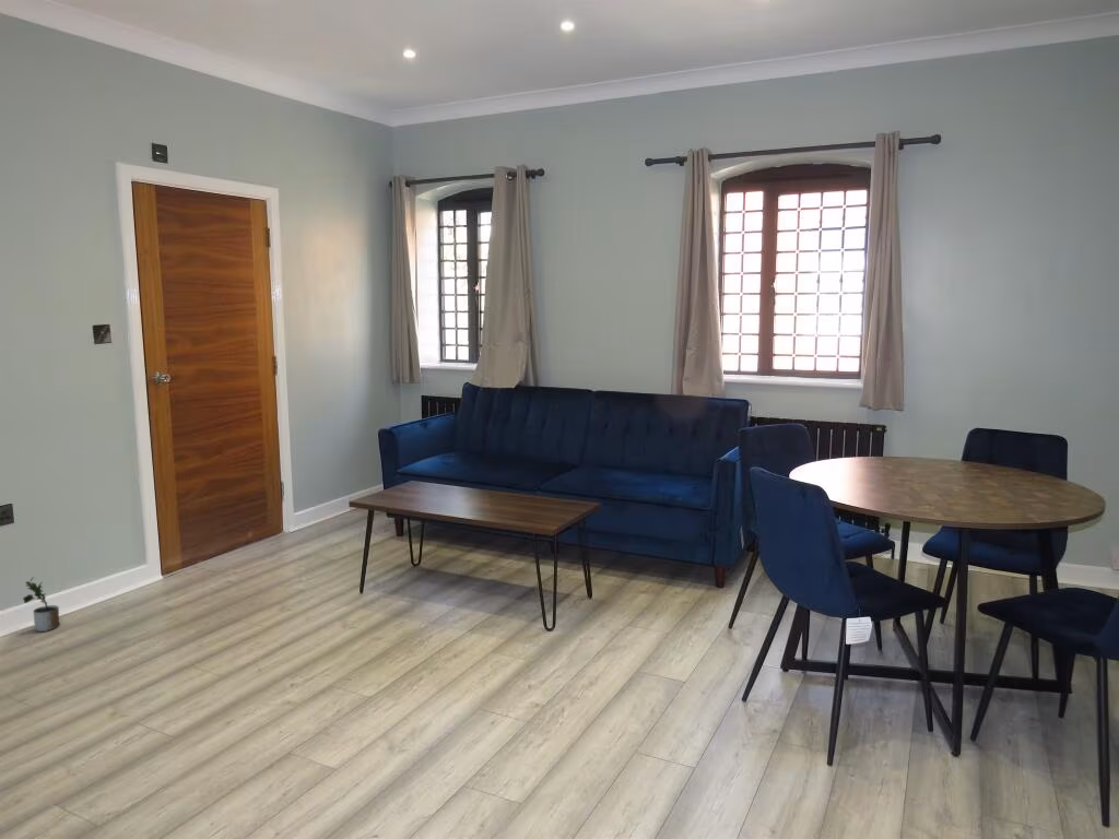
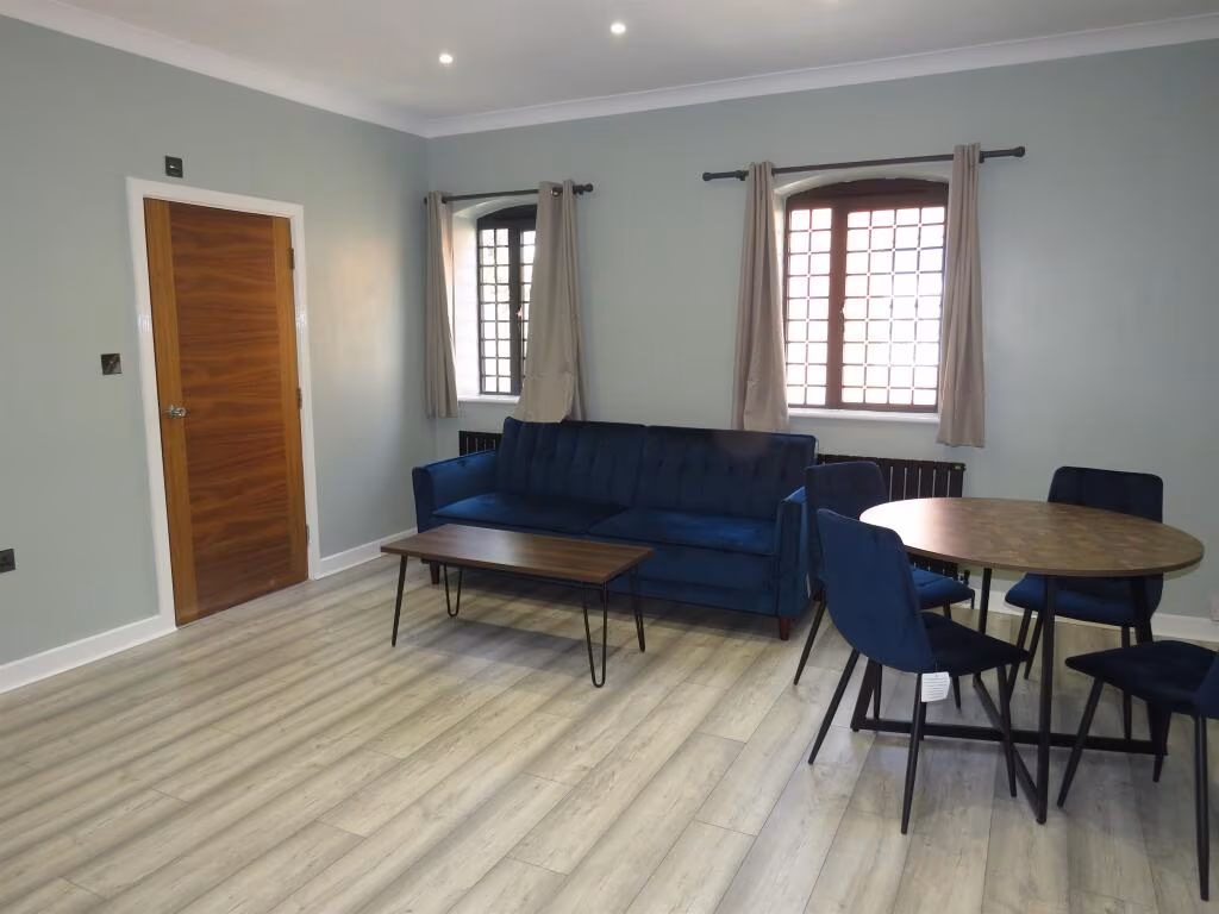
- potted plant [22,576,61,633]
